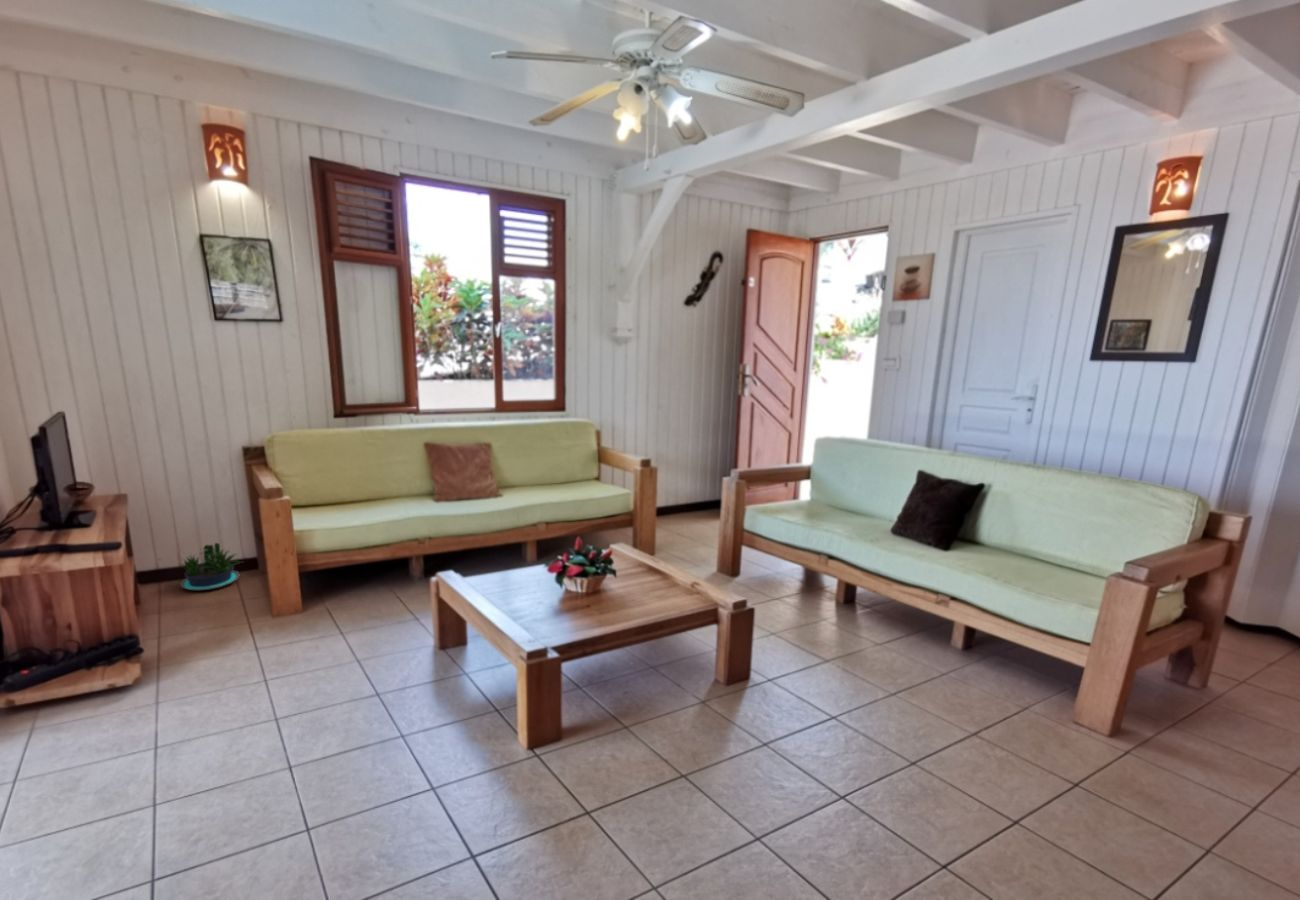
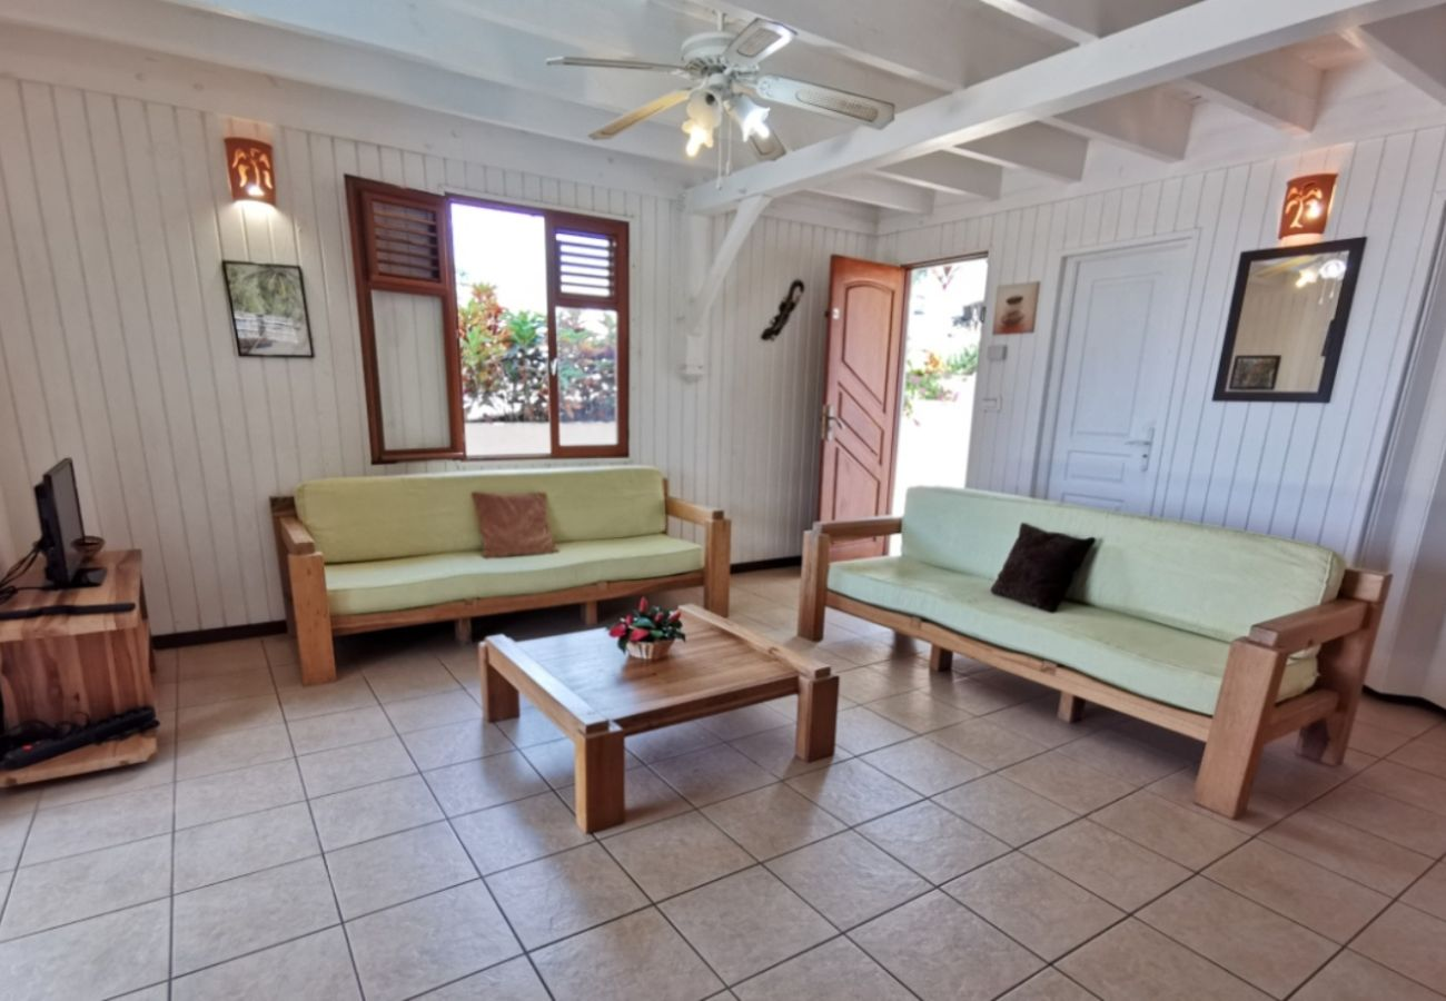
- potted plant [179,542,243,591]
